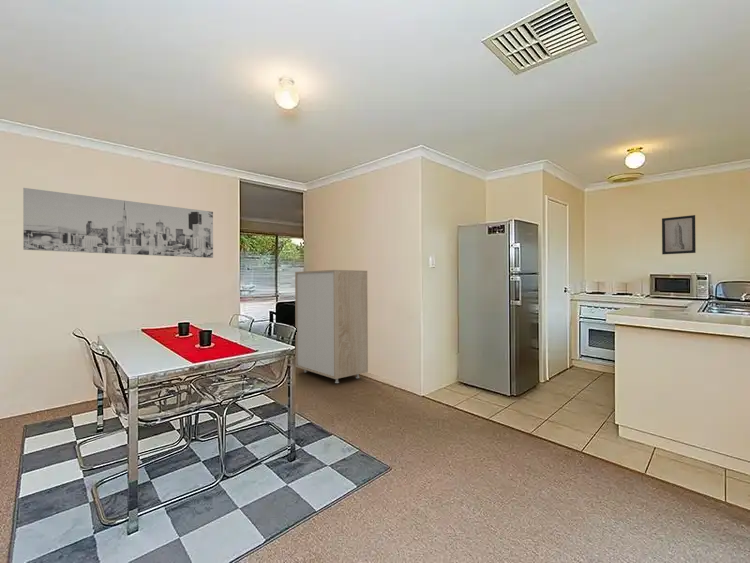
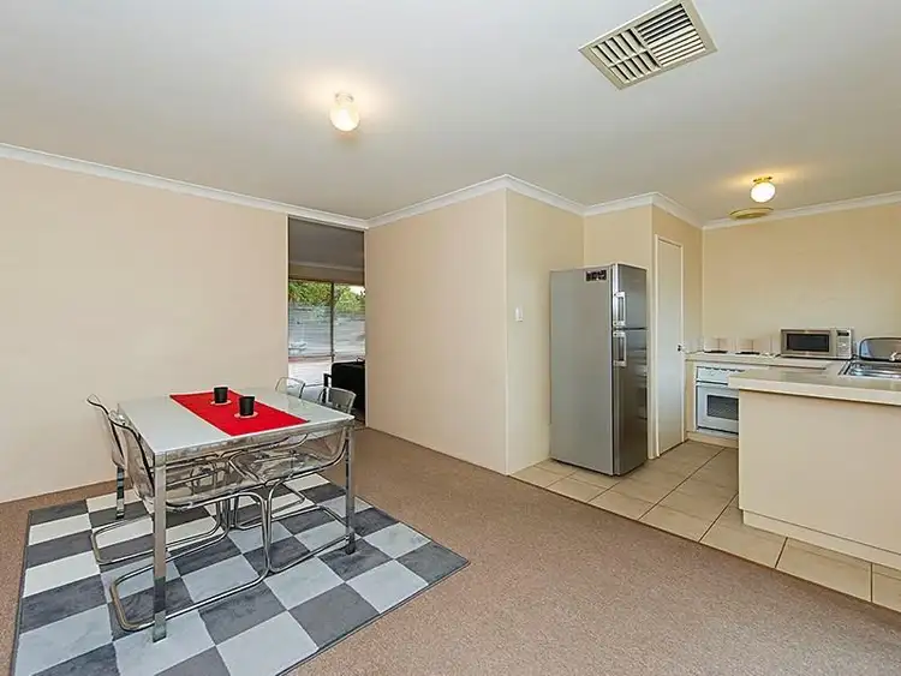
- wall art [661,214,697,255]
- storage cabinet [294,269,369,384]
- wall art [22,187,214,259]
